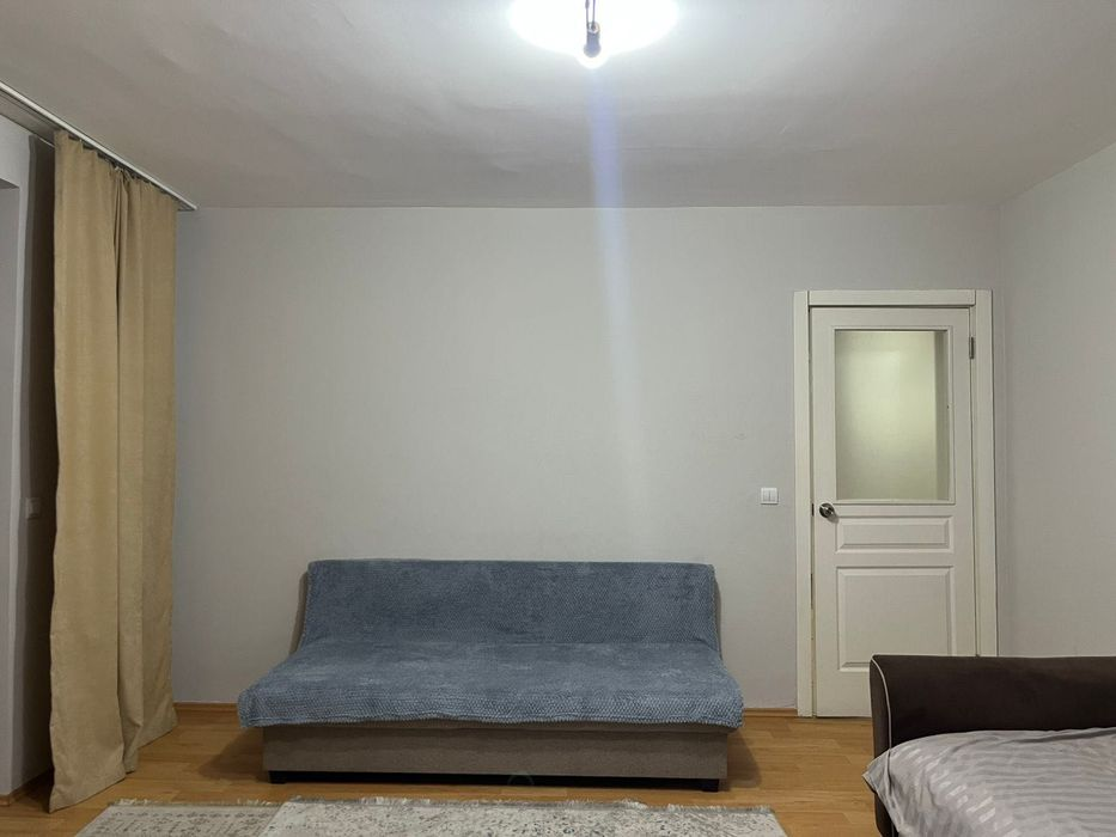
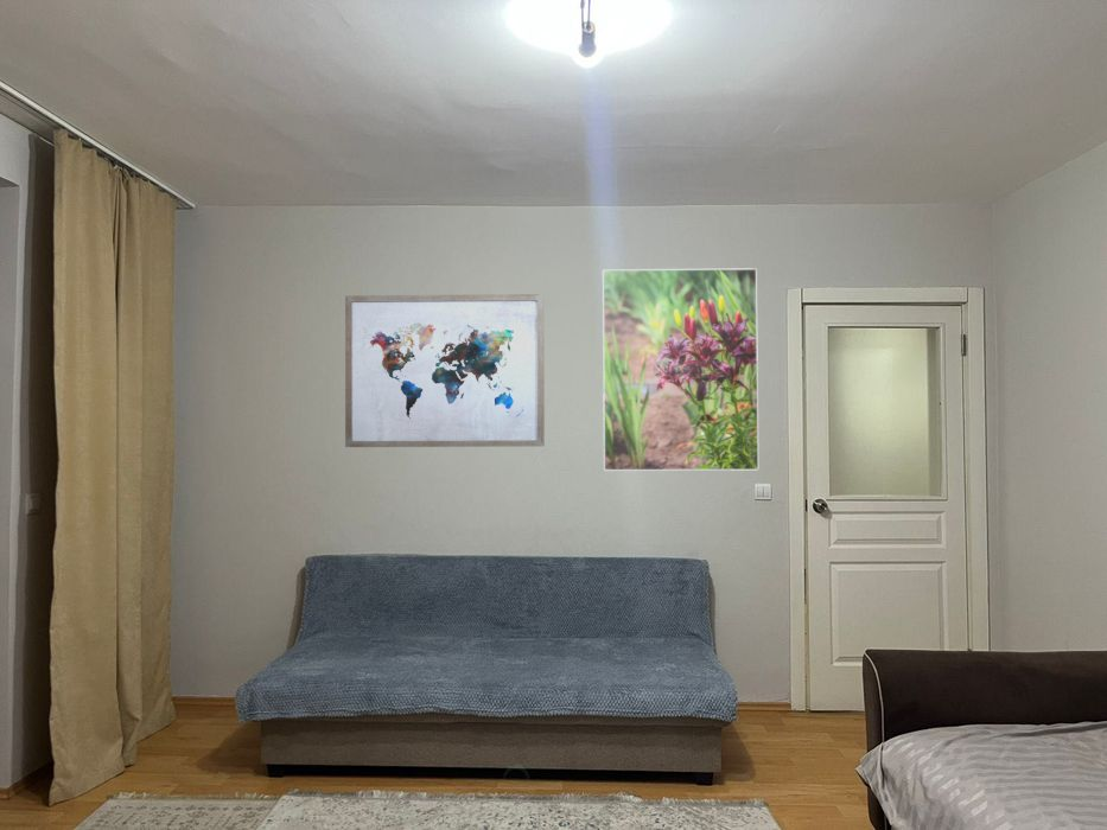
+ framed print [602,267,759,472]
+ wall art [344,293,546,448]
